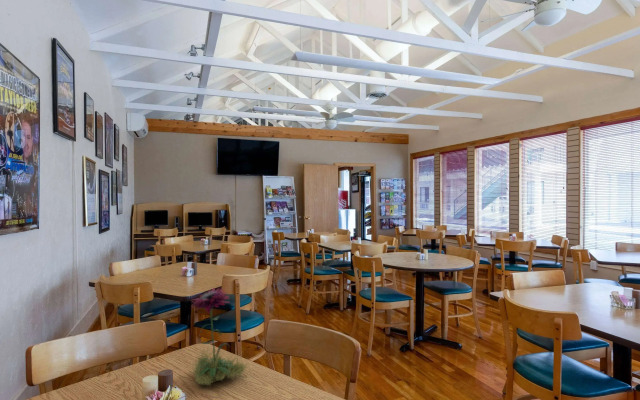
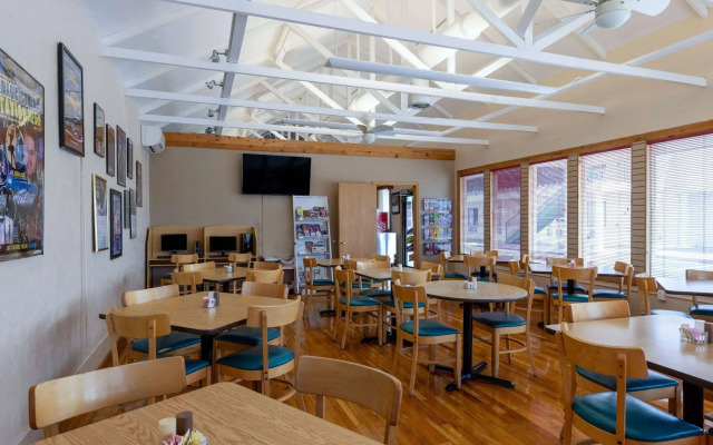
- flower [190,286,250,387]
